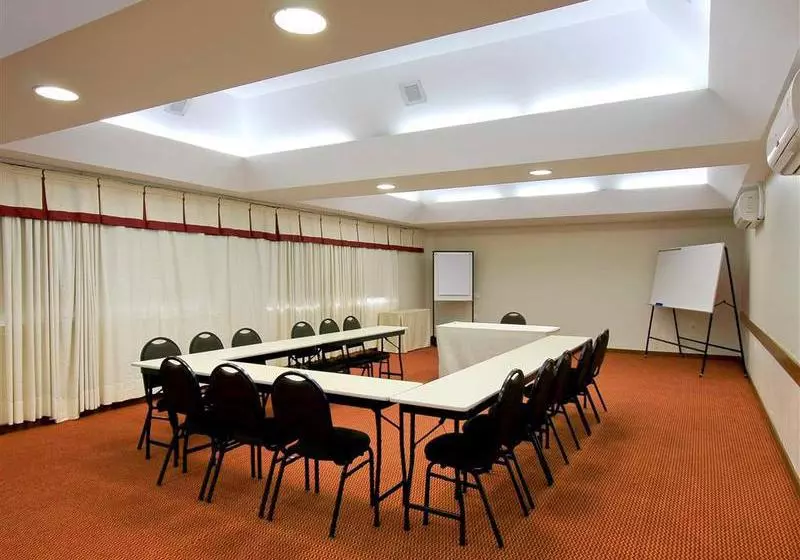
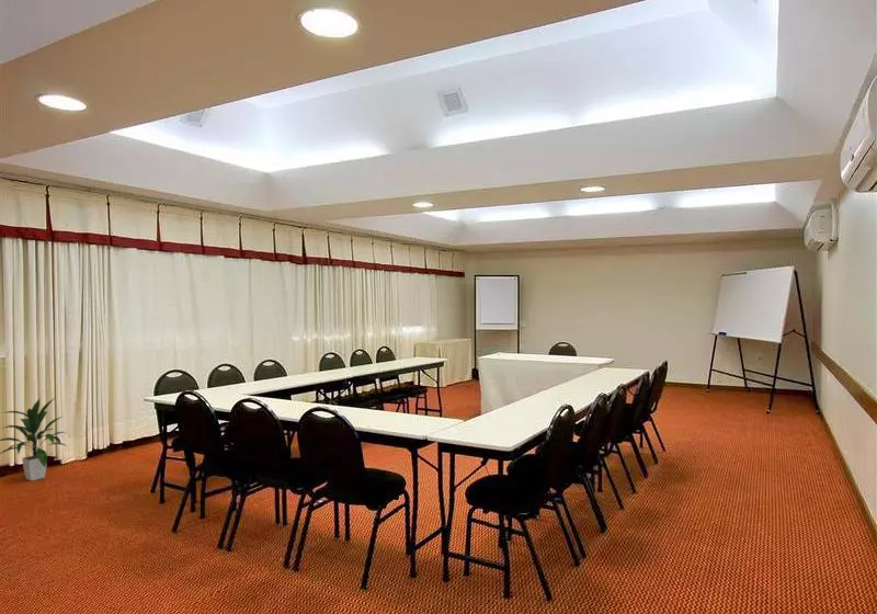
+ indoor plant [0,397,69,481]
